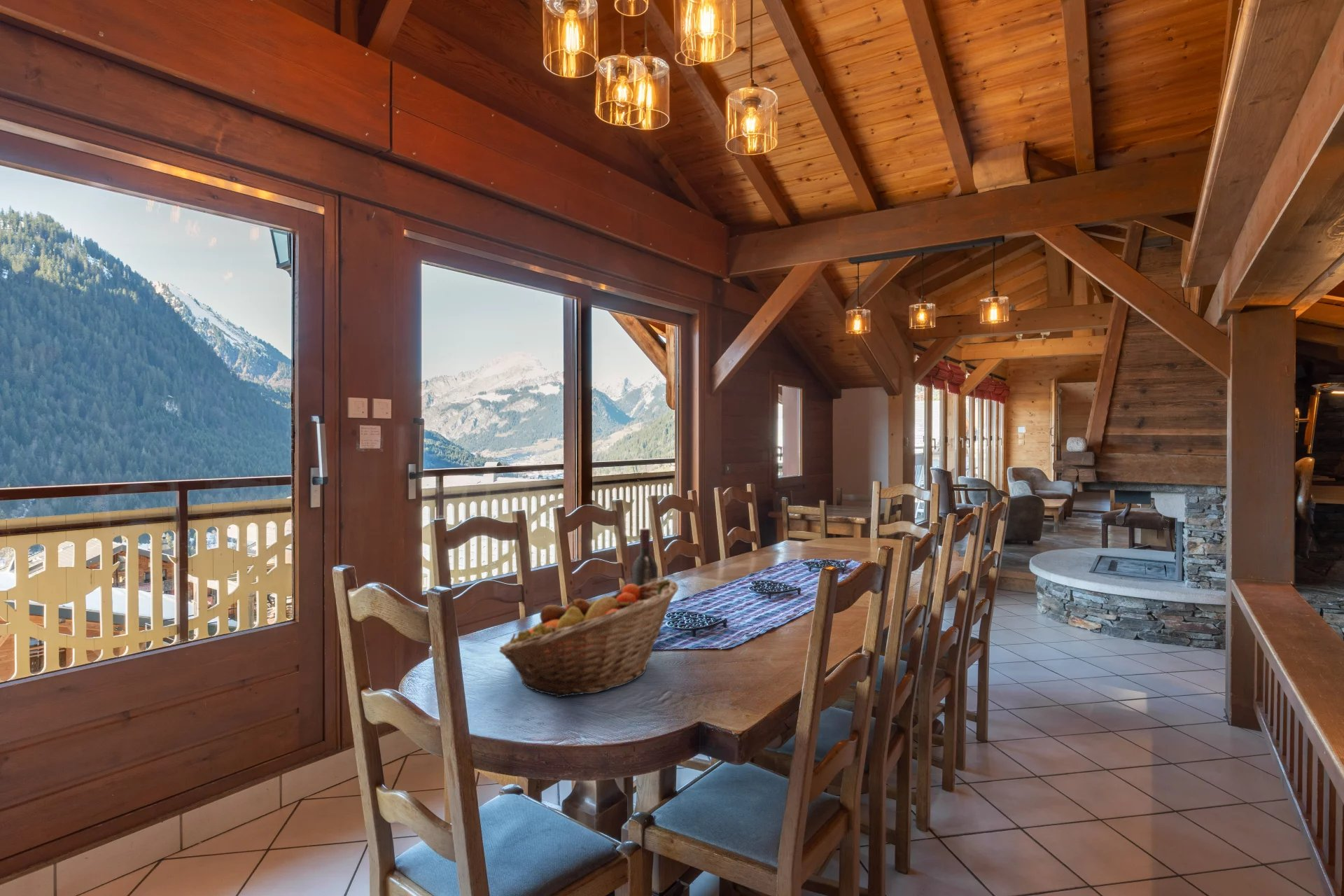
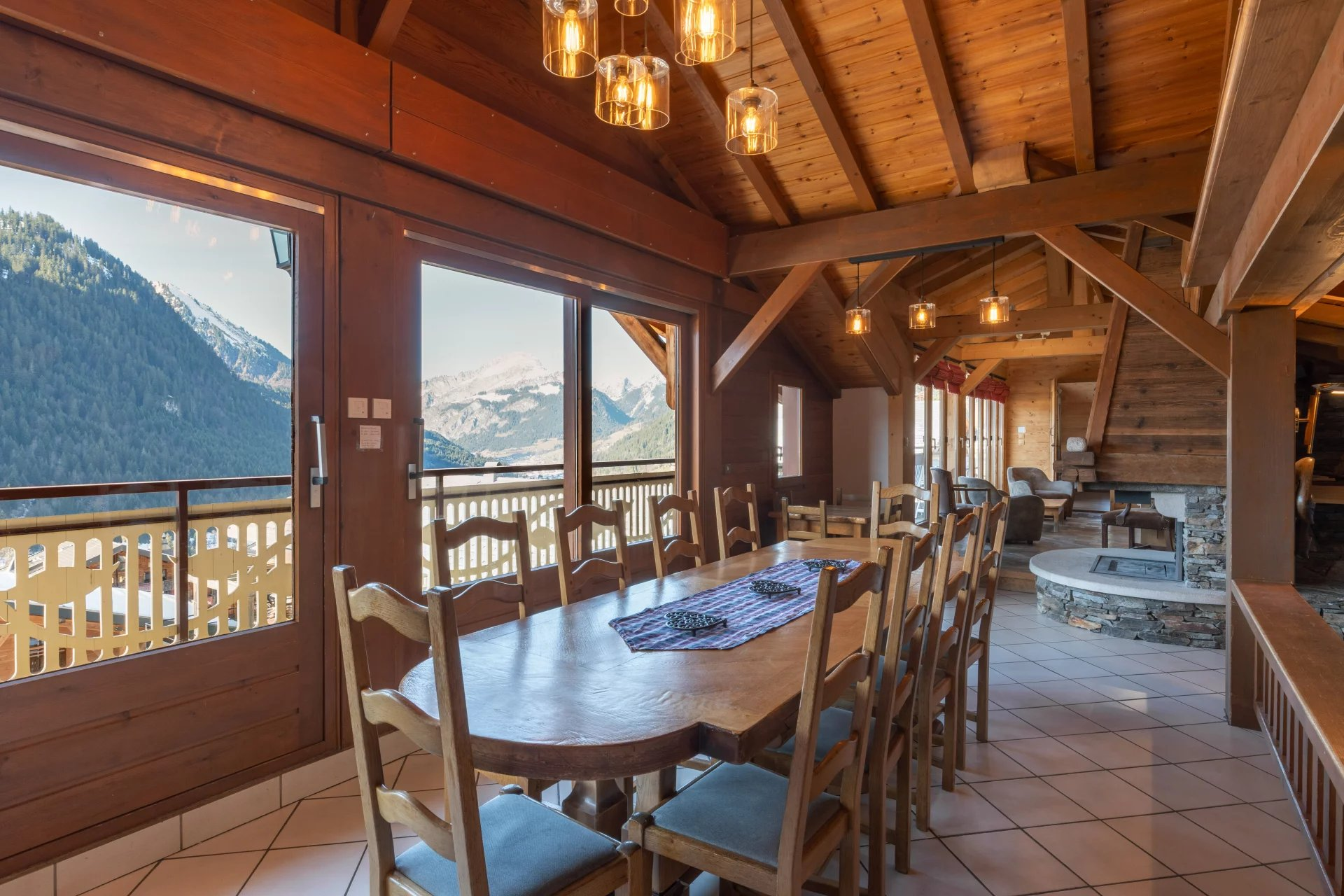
- fruit basket [498,578,679,698]
- wine bottle [631,528,659,587]
